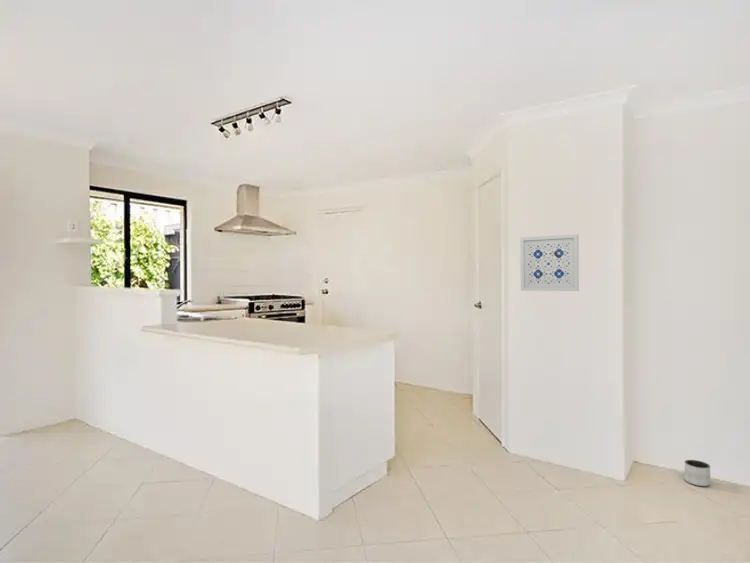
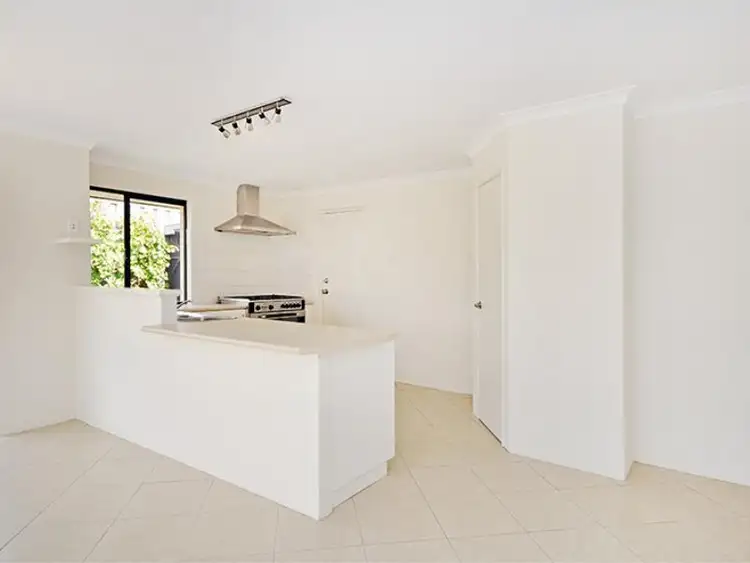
- wall art [519,233,580,292]
- planter [684,459,711,487]
